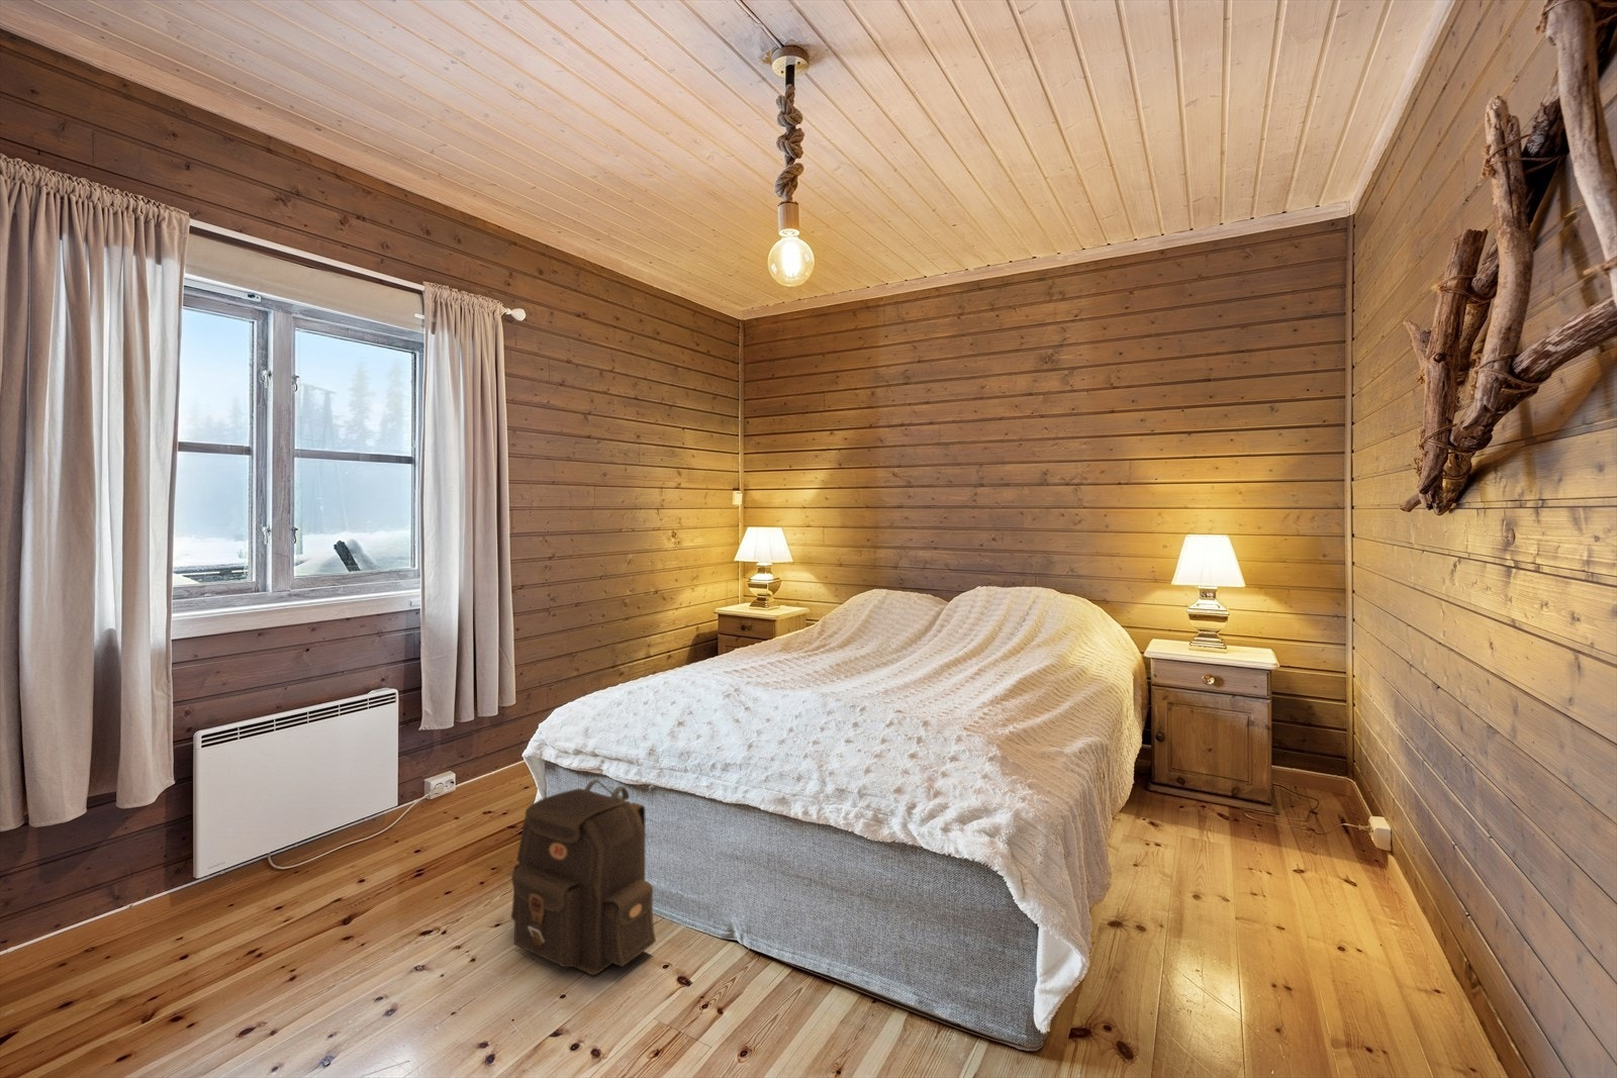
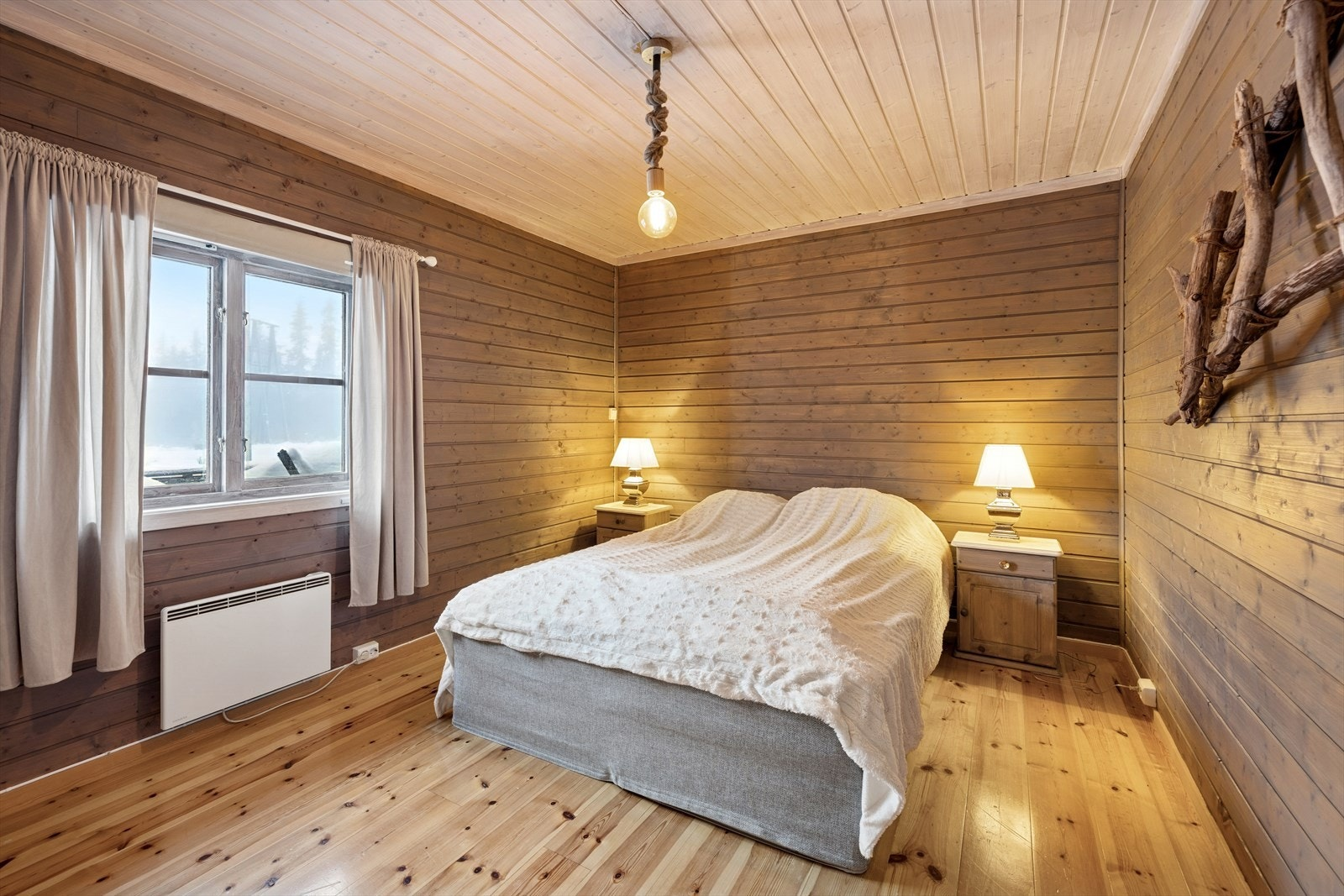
- backpack [509,778,657,977]
